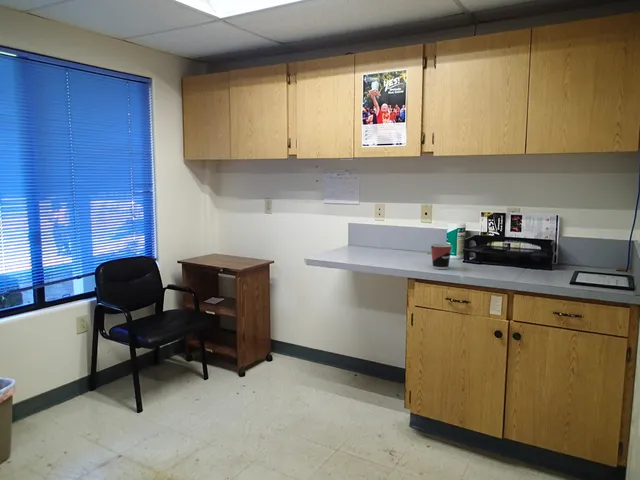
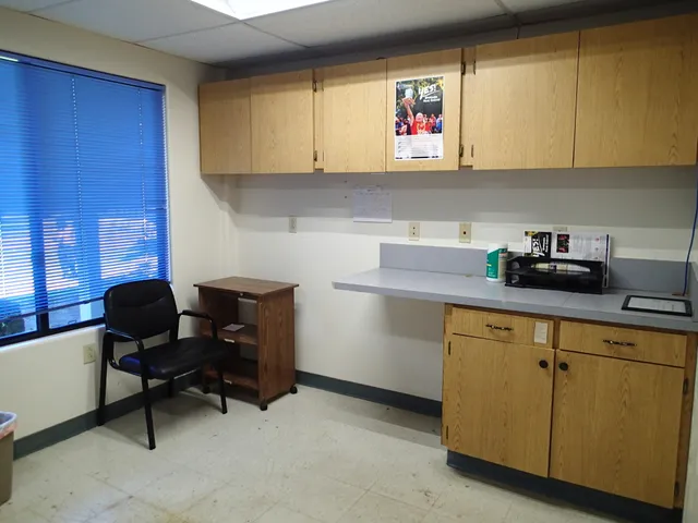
- cup [430,243,453,270]
